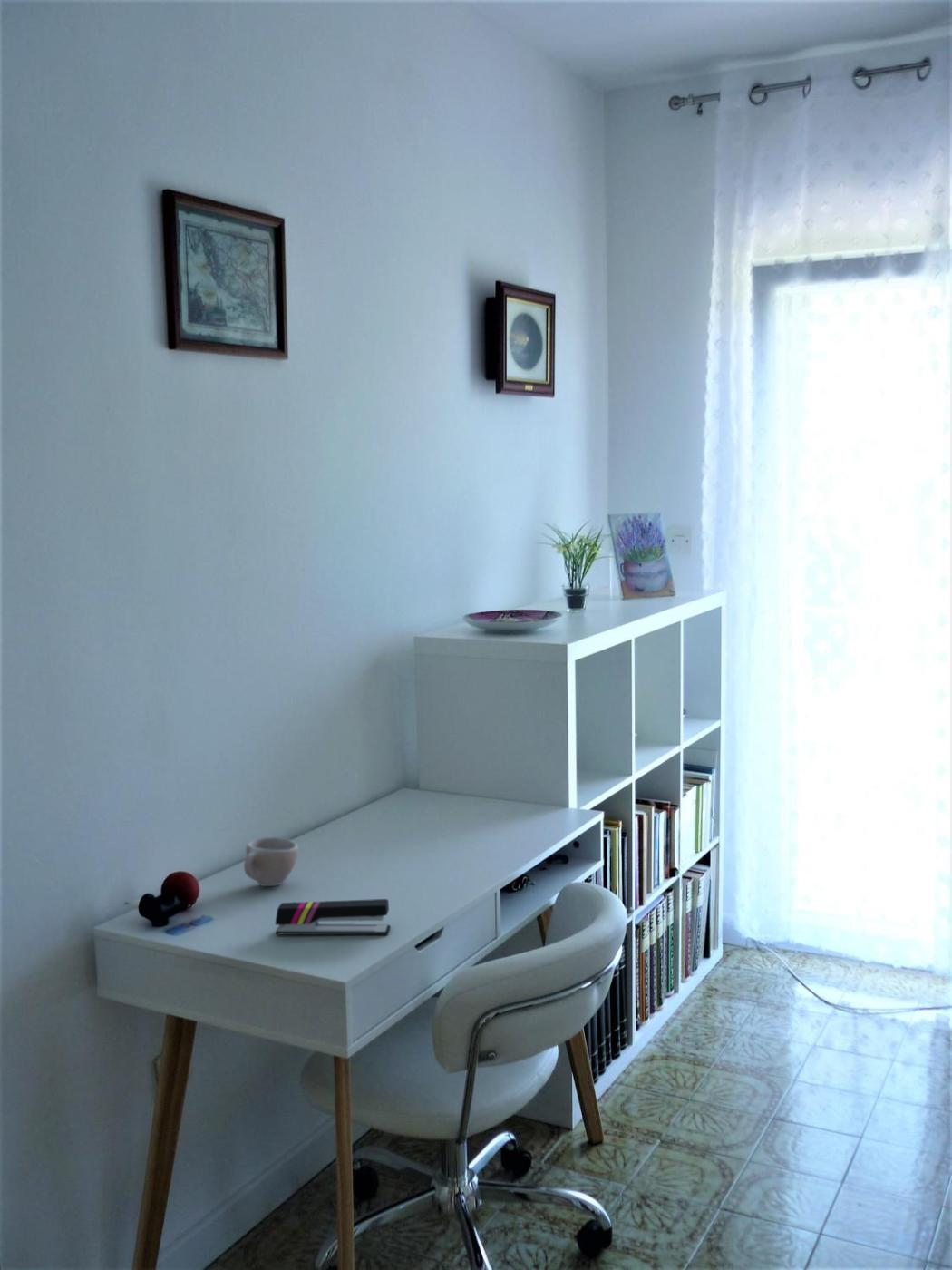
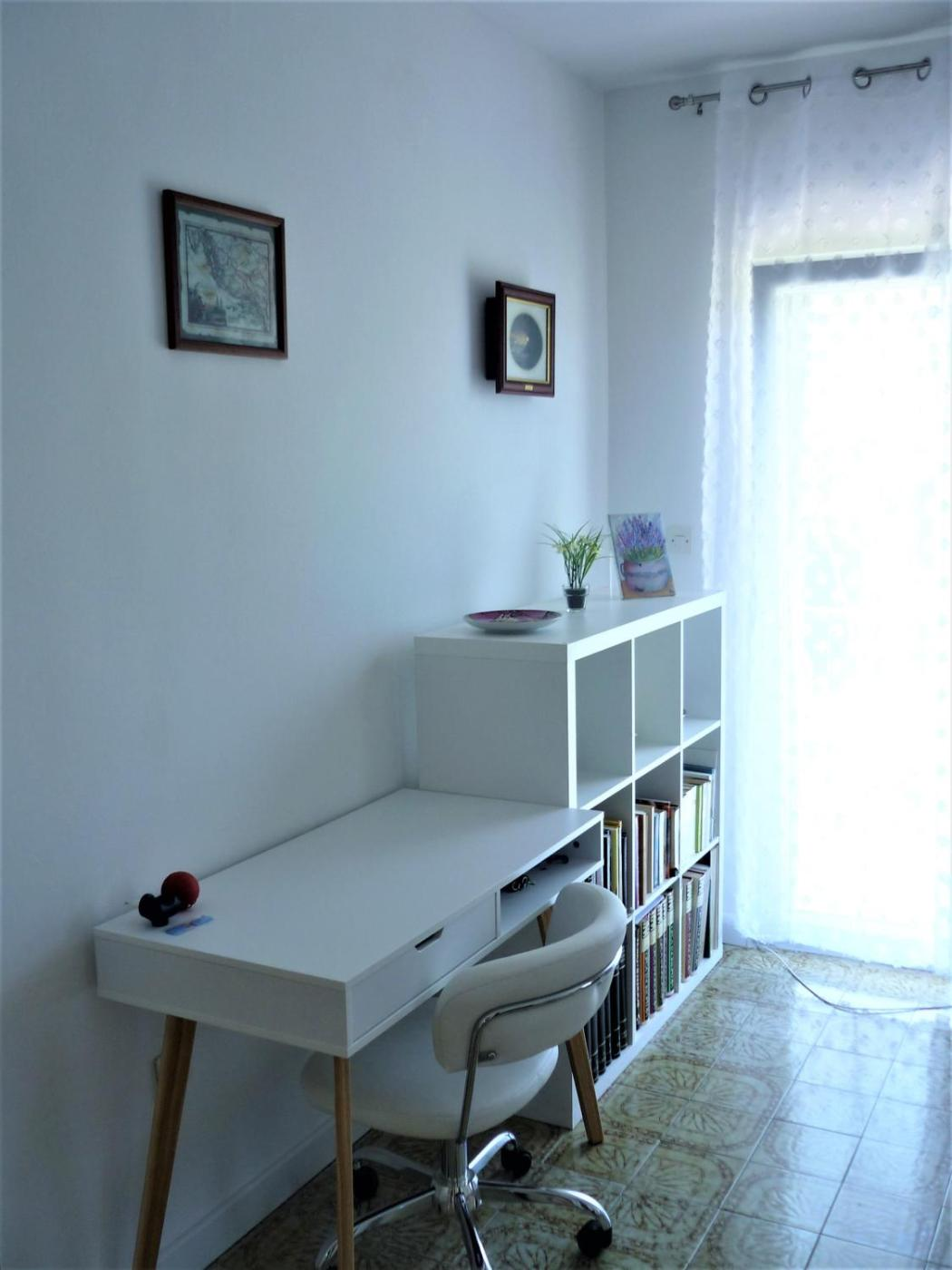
- stapler [274,898,392,936]
- cup [243,836,299,887]
